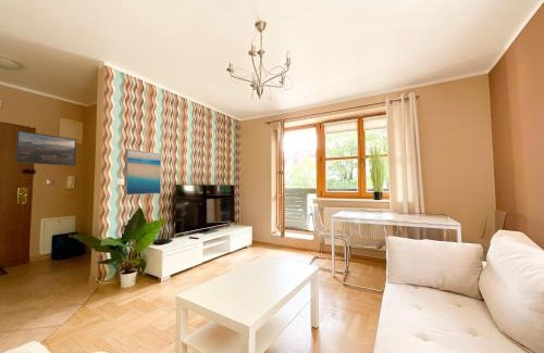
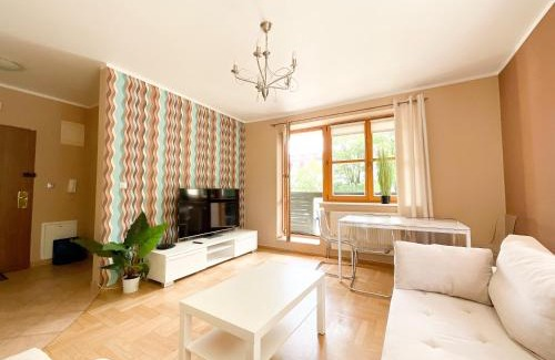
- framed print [15,129,77,167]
- wall art [124,148,162,197]
